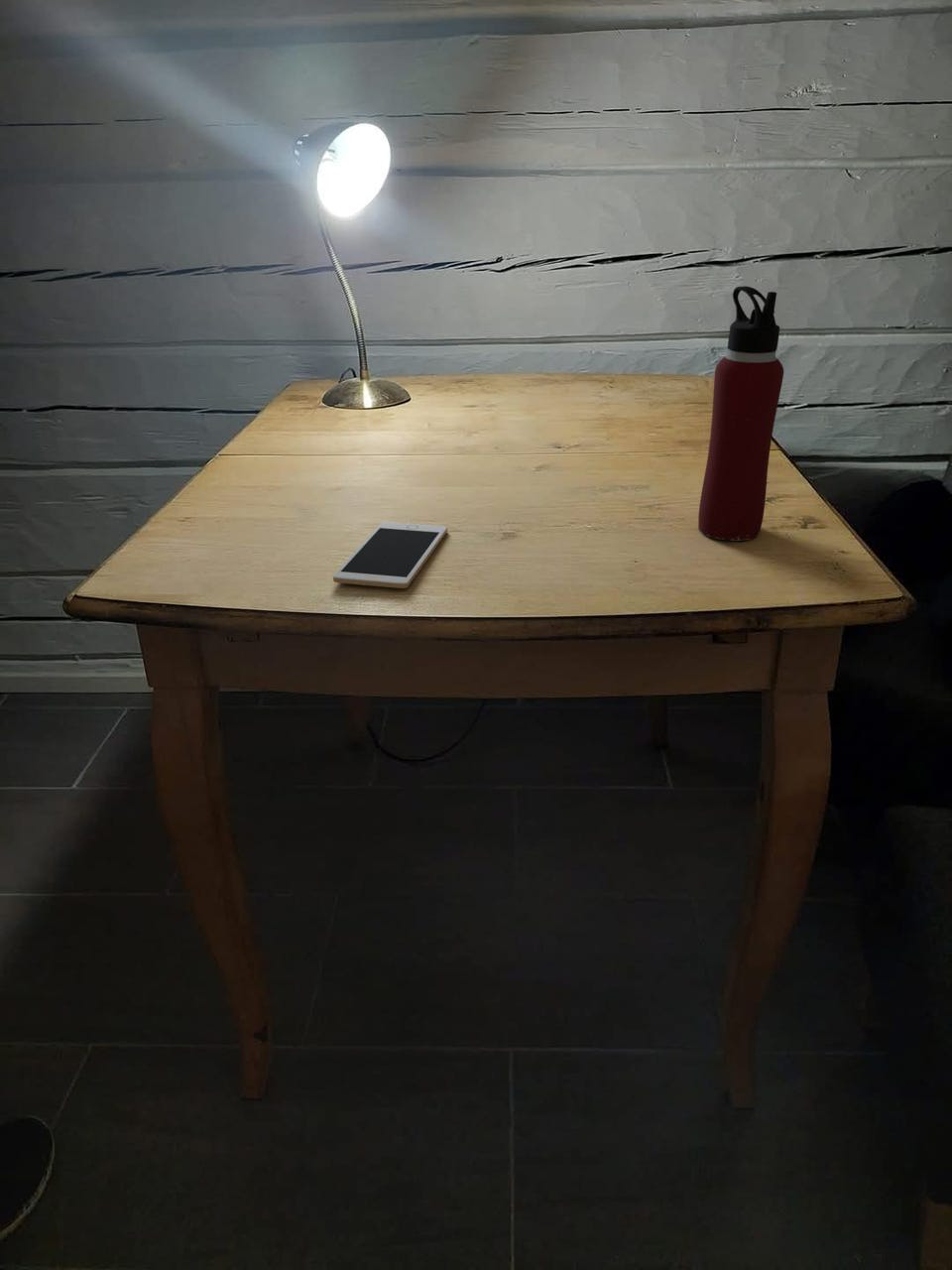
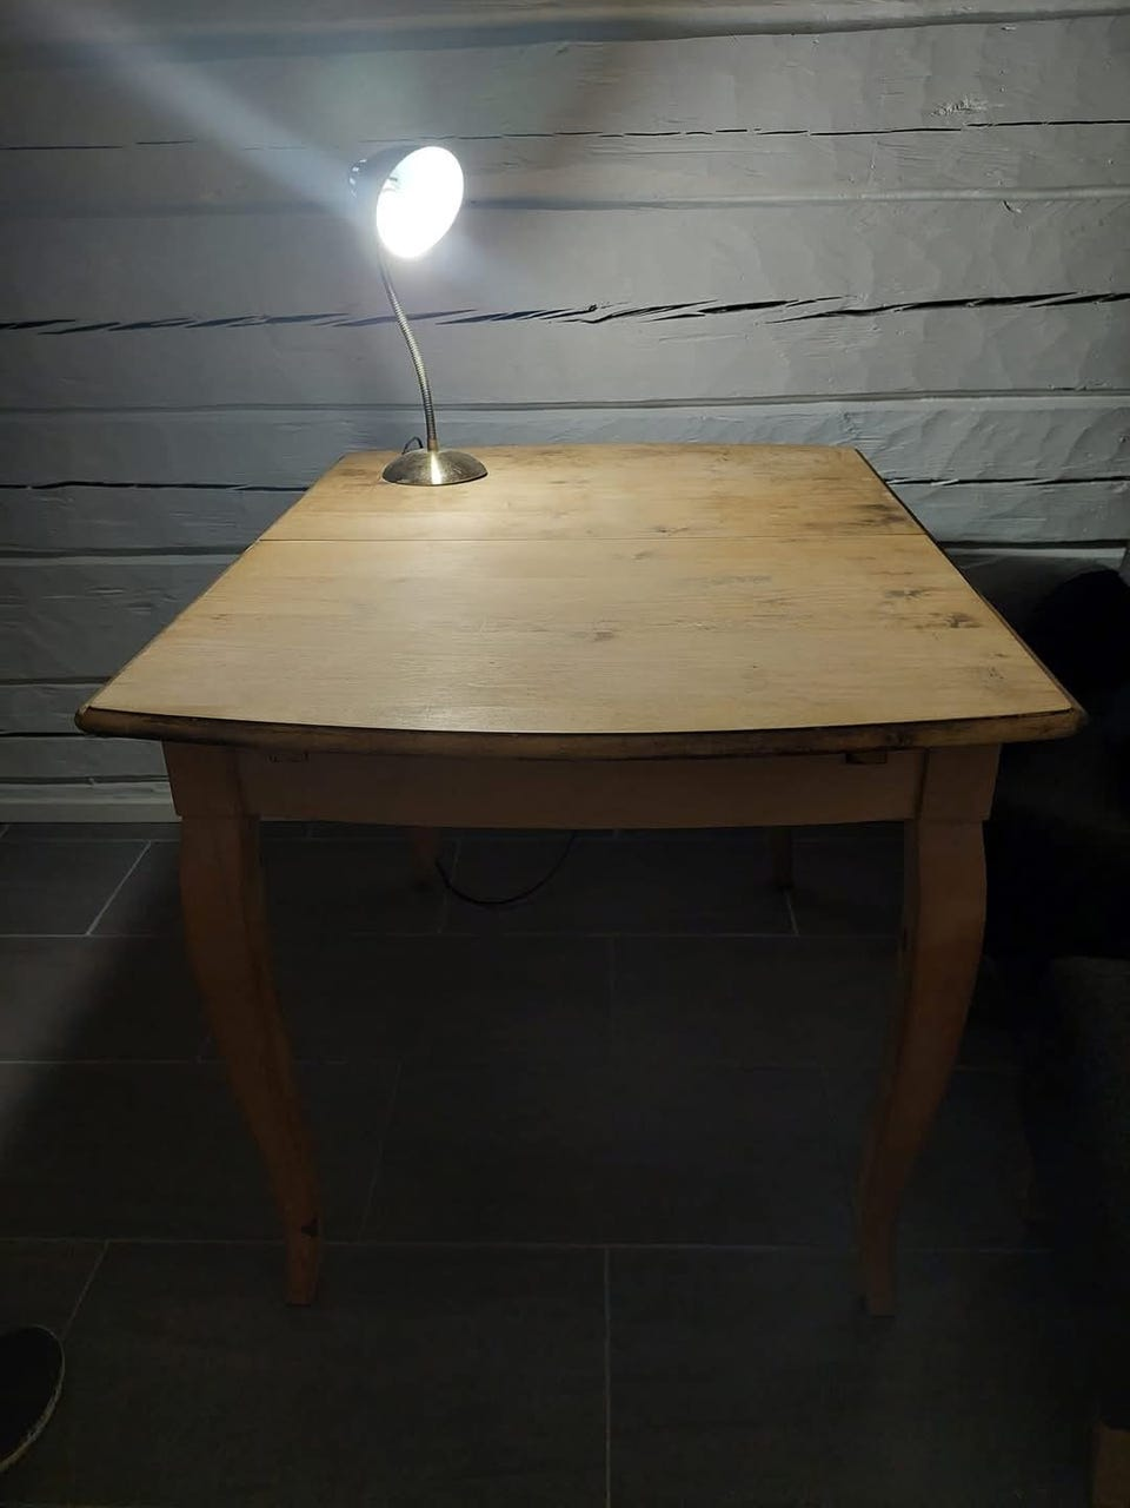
- water bottle [697,285,784,542]
- cell phone [332,521,448,589]
